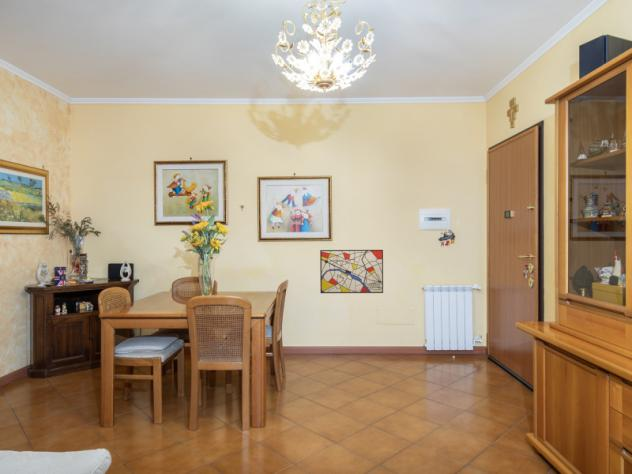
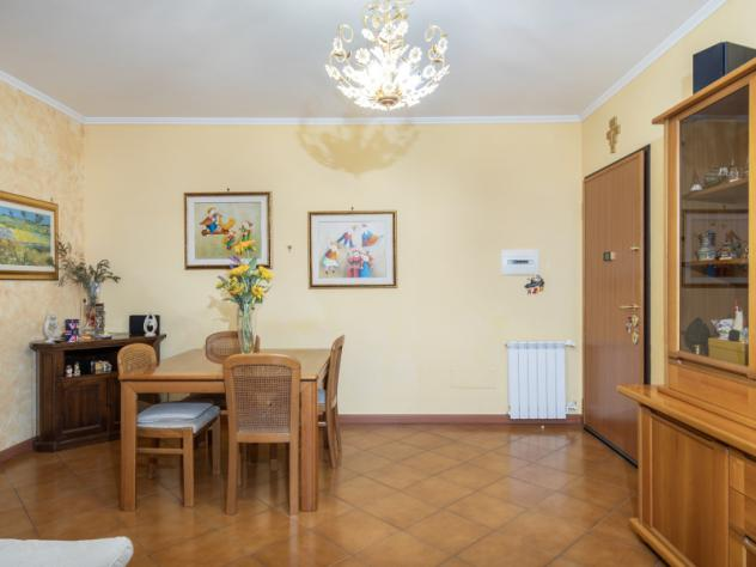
- wall art [319,249,384,294]
